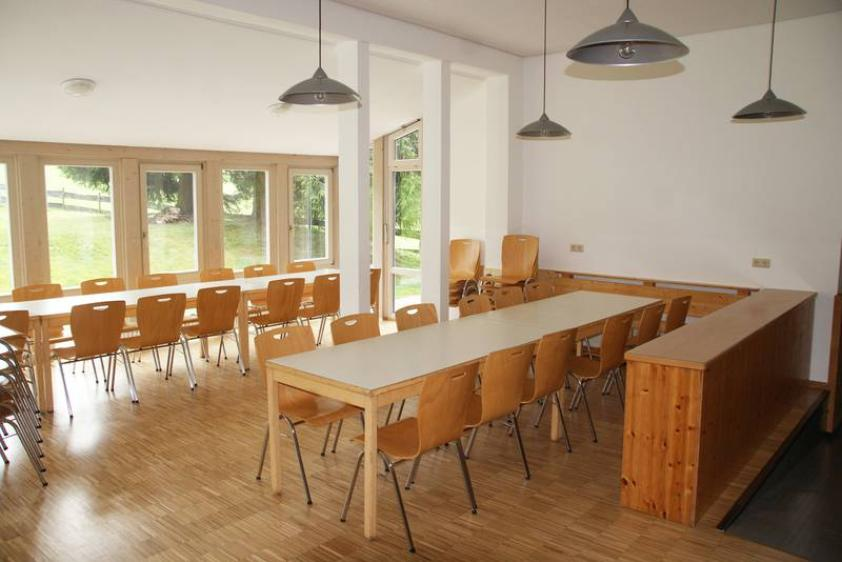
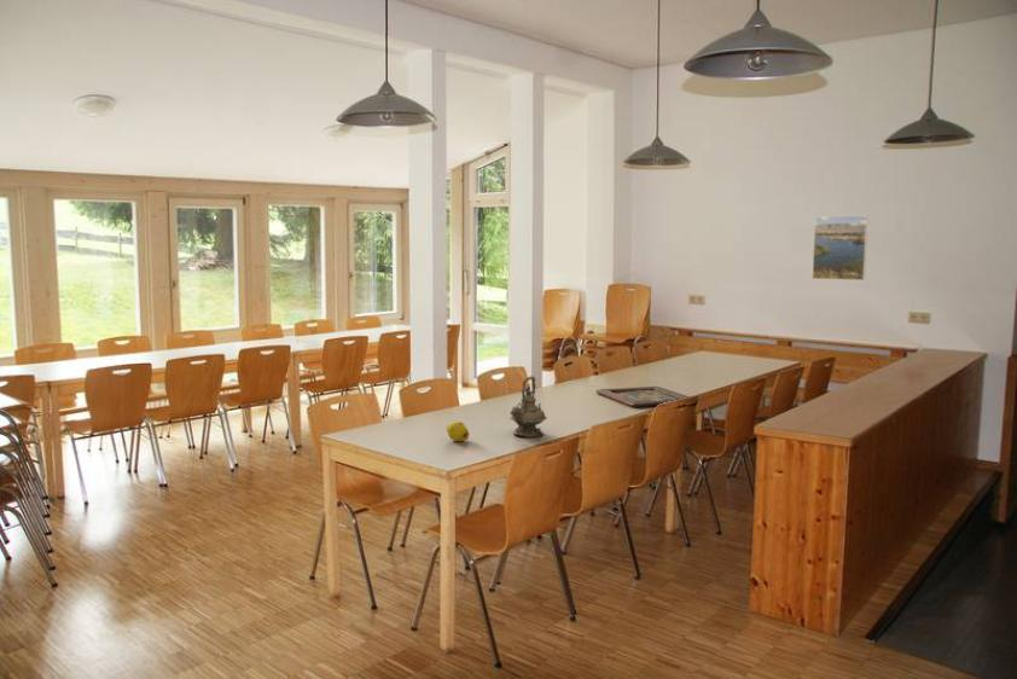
+ fruit [446,420,470,442]
+ religious icon [594,385,701,408]
+ teapot [508,375,548,439]
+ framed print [810,215,870,282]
